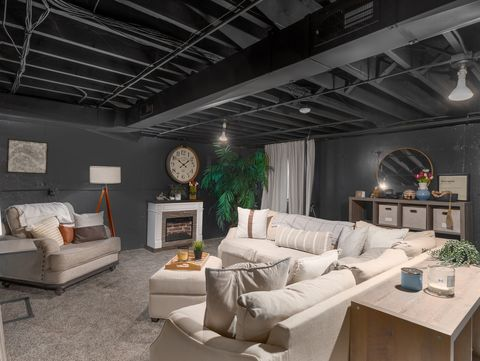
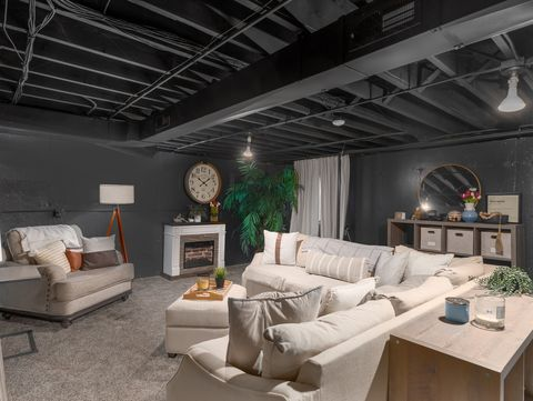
- wall art [5,138,49,175]
